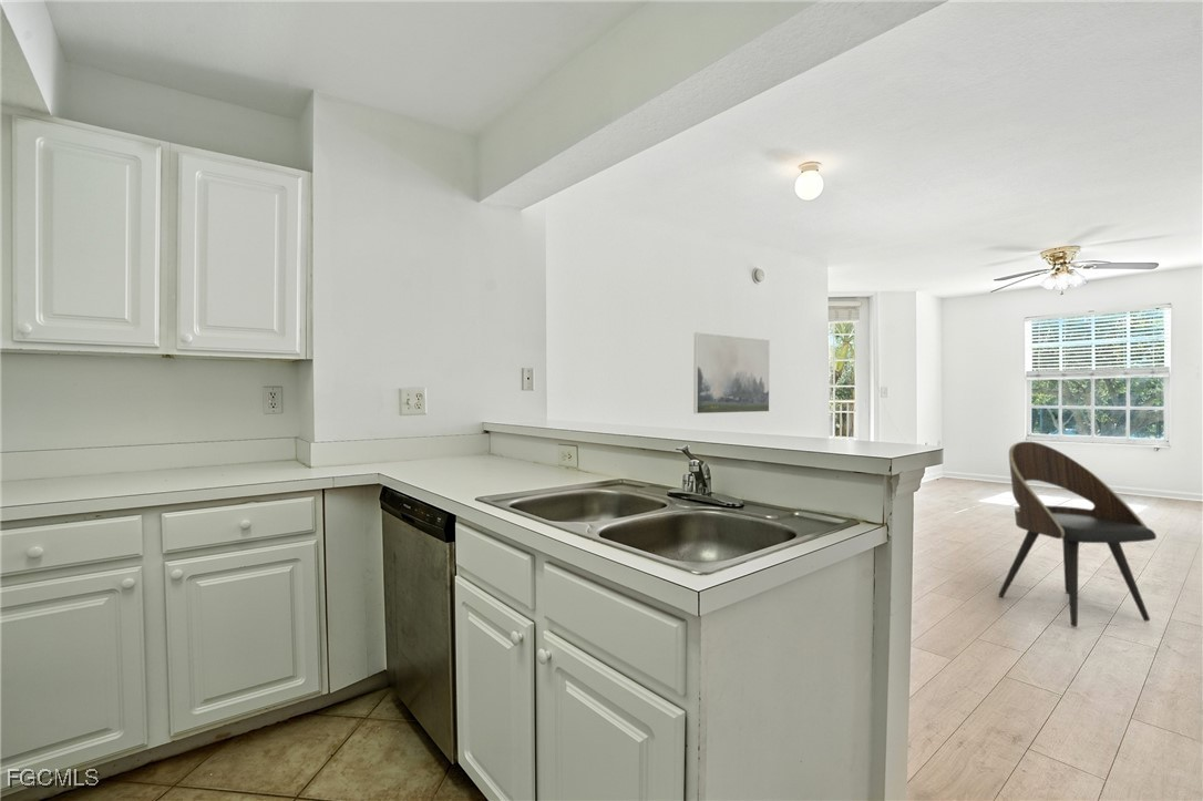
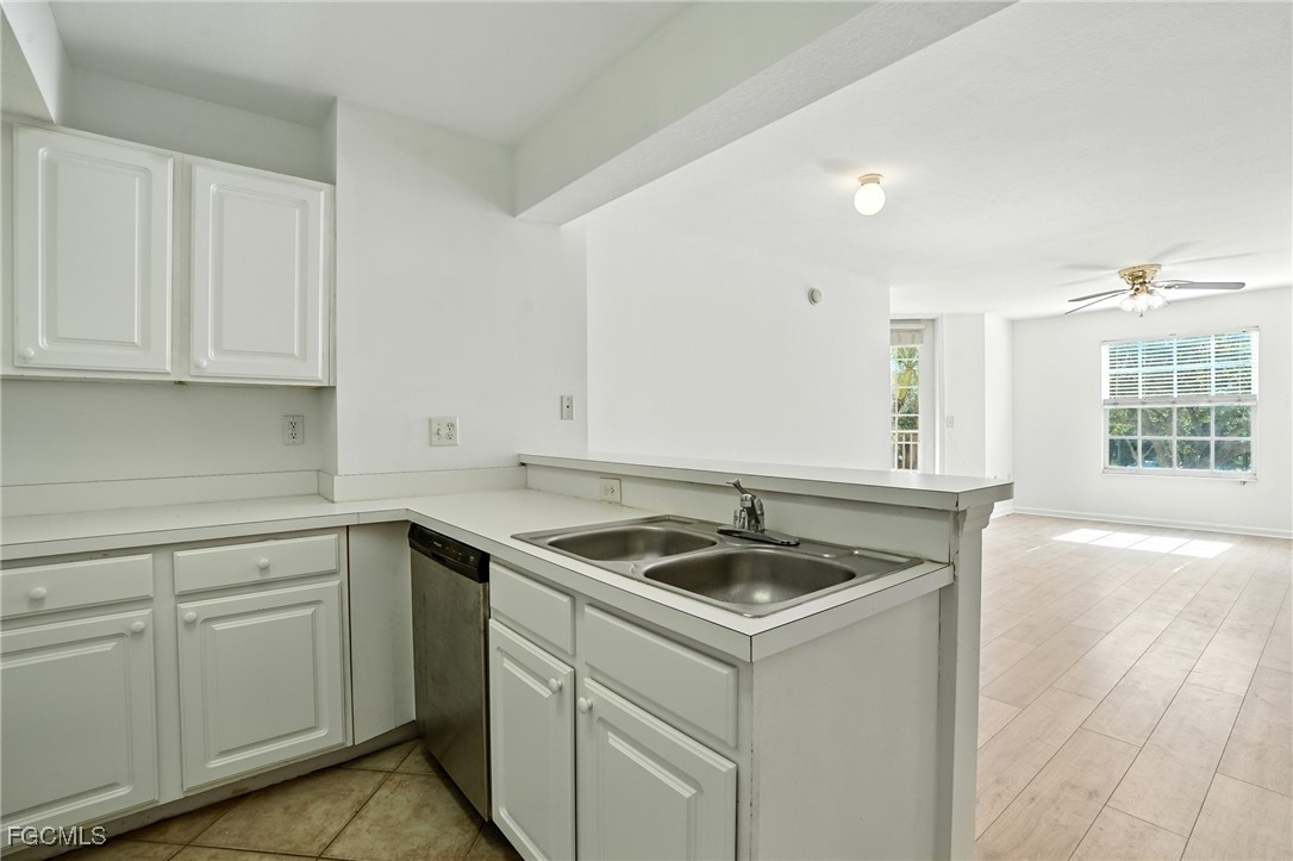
- dining chair [997,441,1158,628]
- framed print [692,331,771,414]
